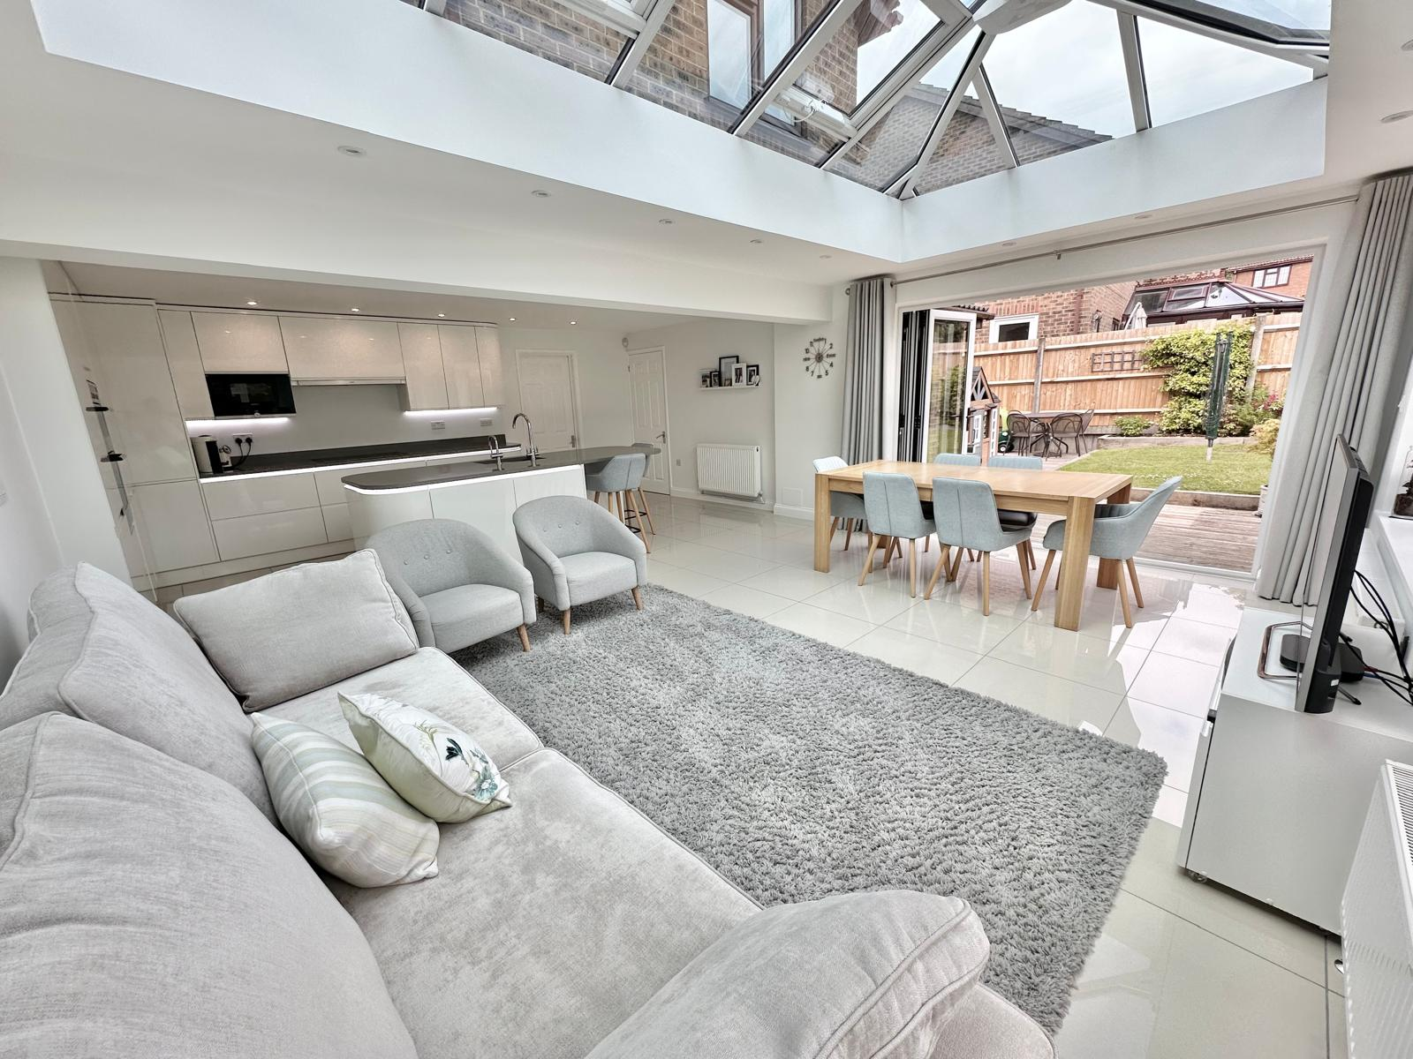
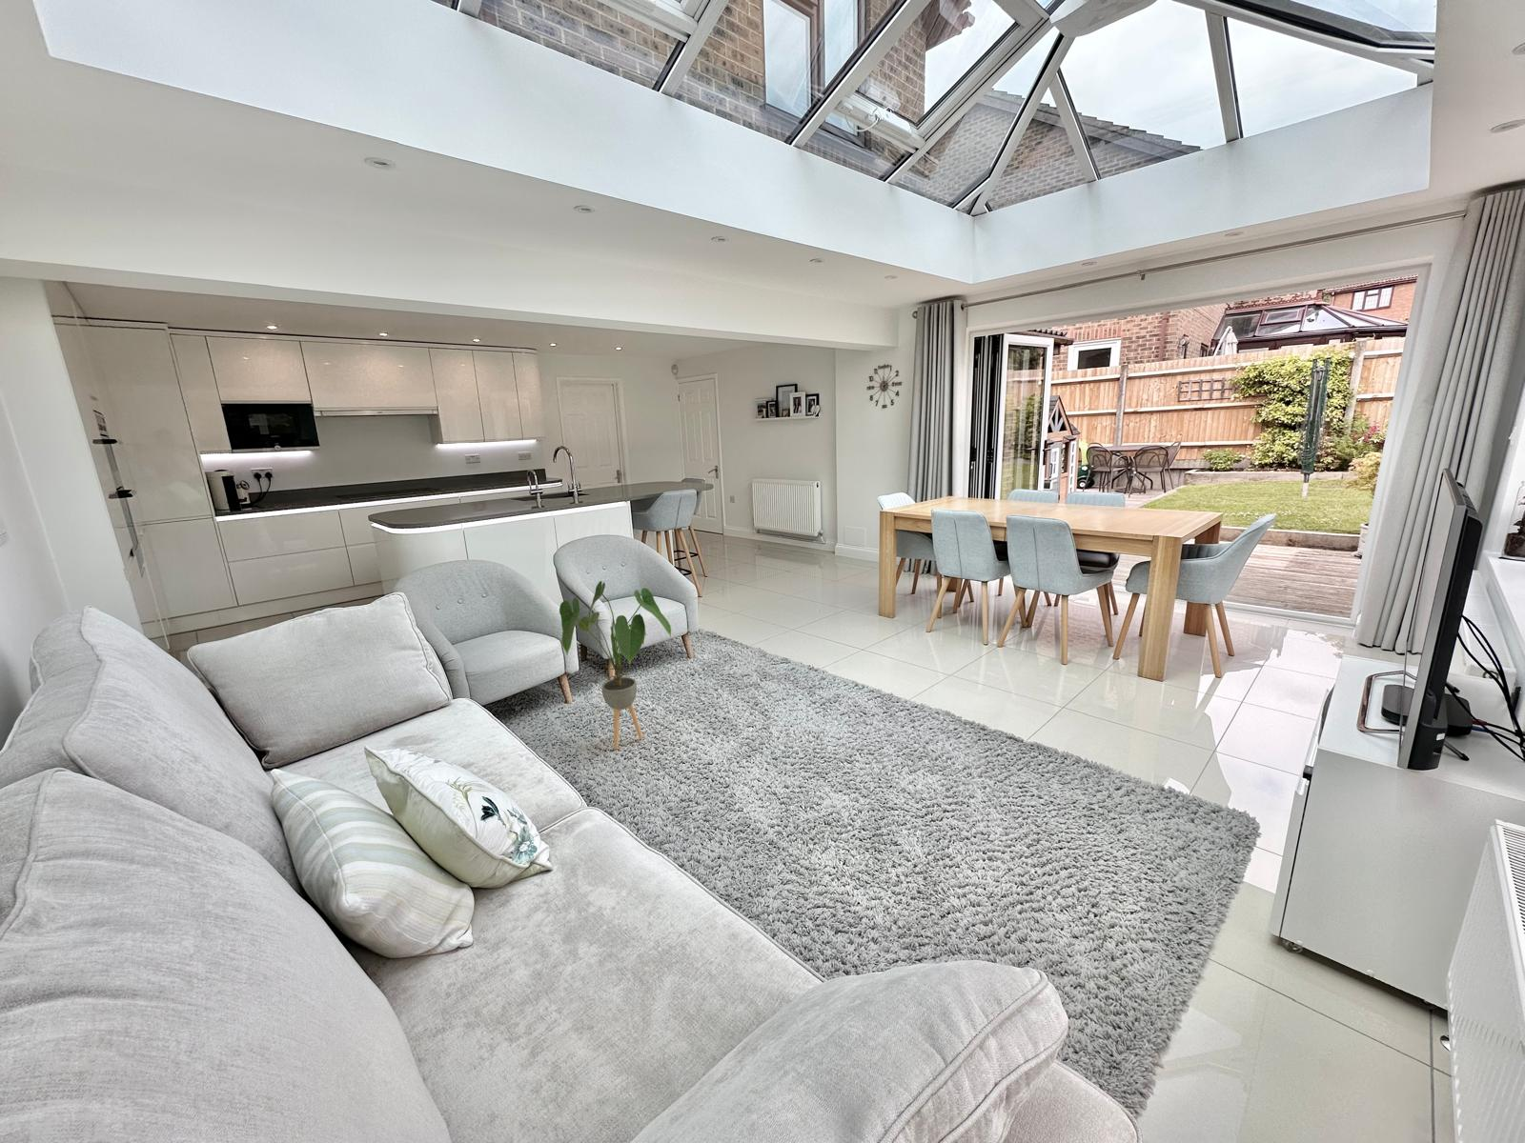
+ house plant [558,580,672,750]
